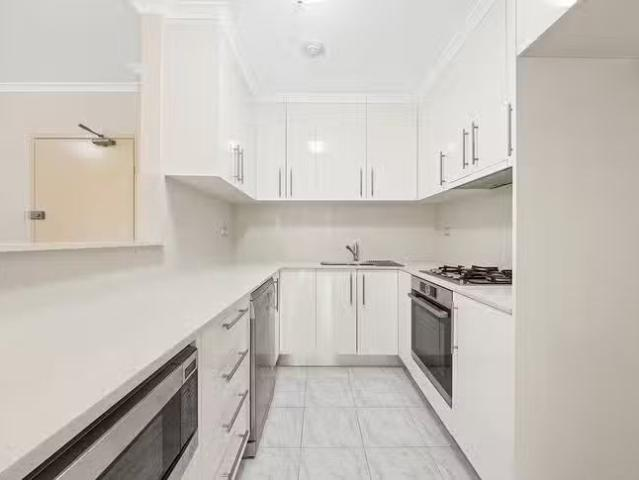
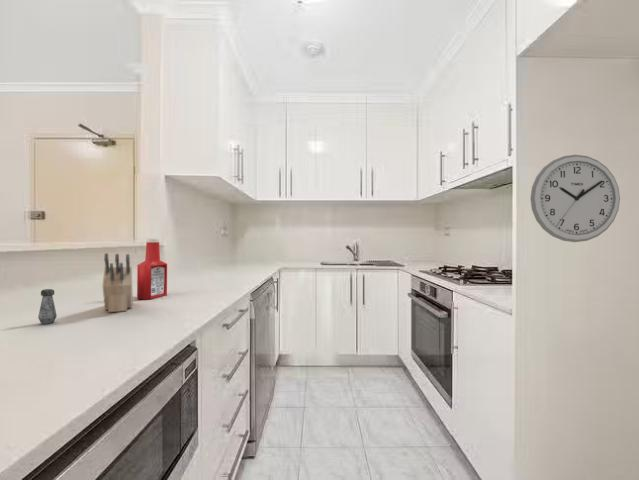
+ wall clock [529,154,621,243]
+ salt shaker [37,288,58,325]
+ soap bottle [136,237,168,300]
+ knife block [102,252,134,313]
